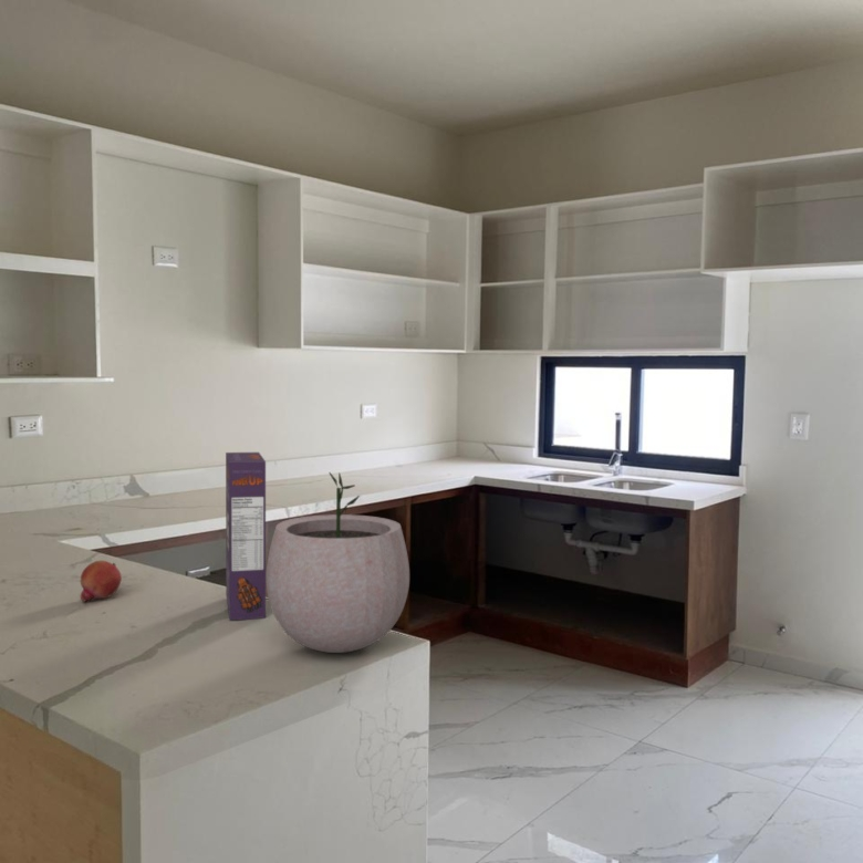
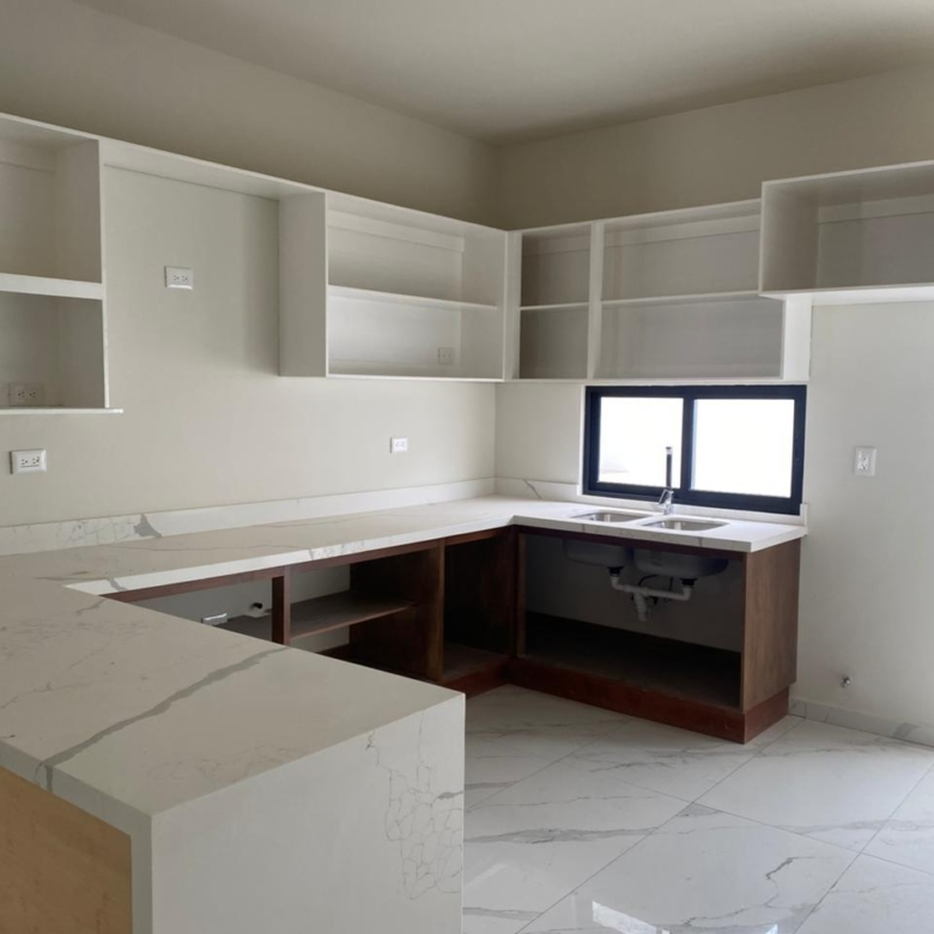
- plant pot [266,471,410,654]
- cereal box [225,451,267,621]
- fruit [80,560,123,603]
